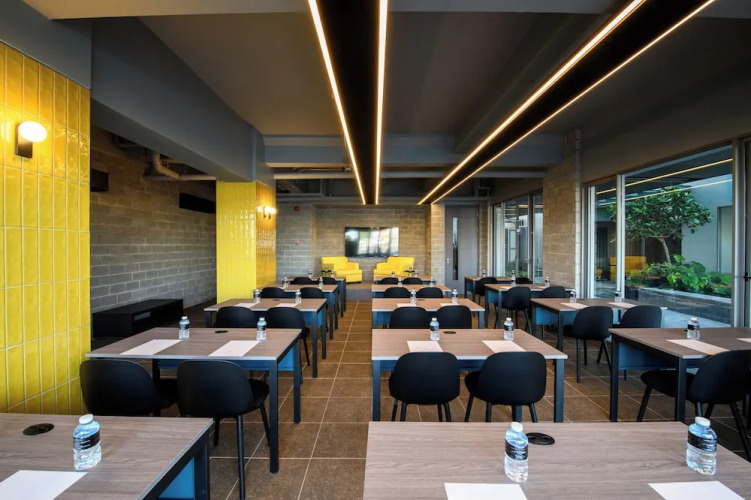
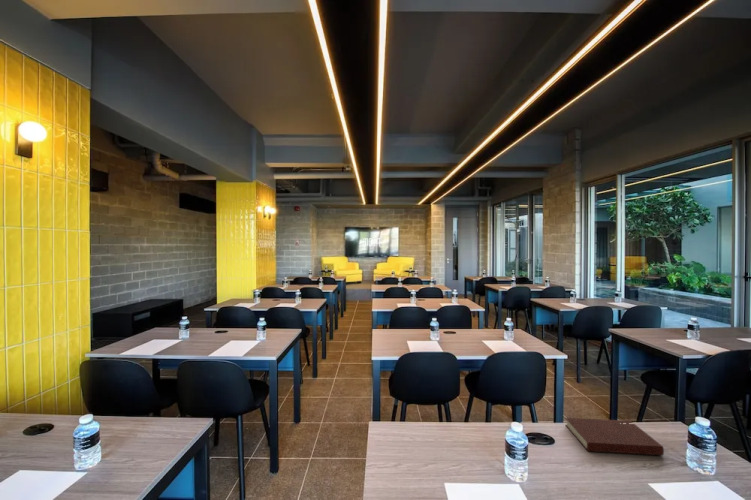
+ notebook [565,417,665,456]
